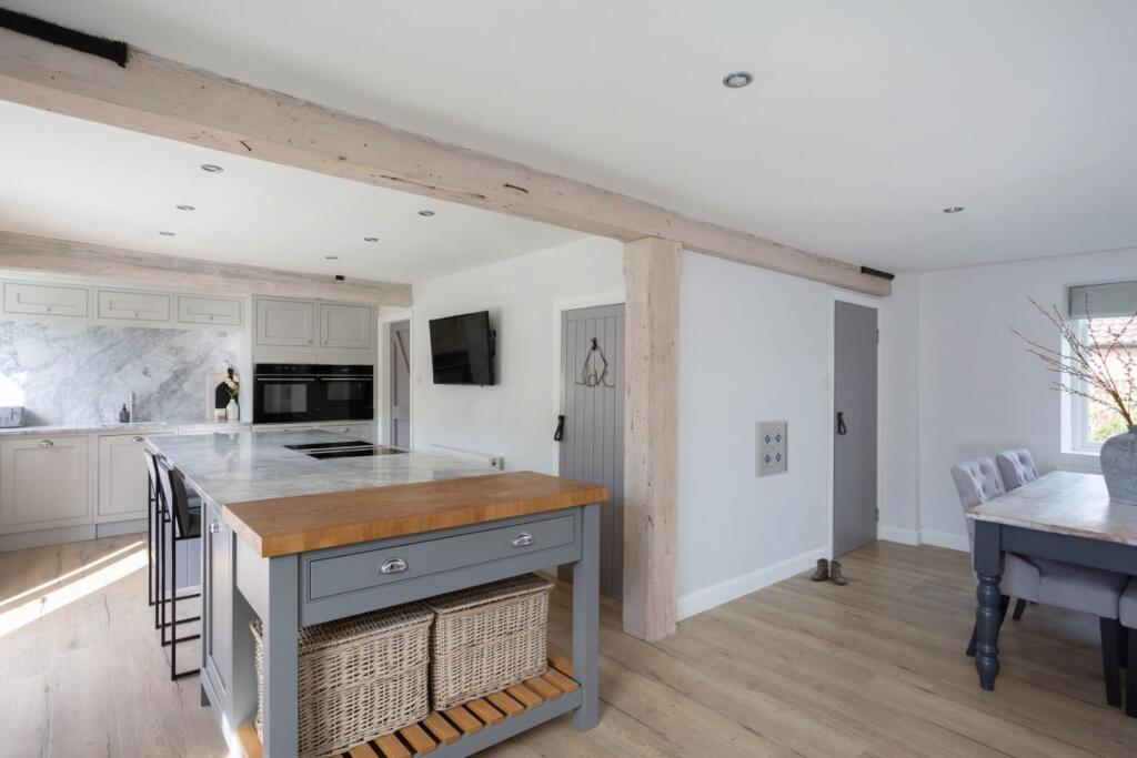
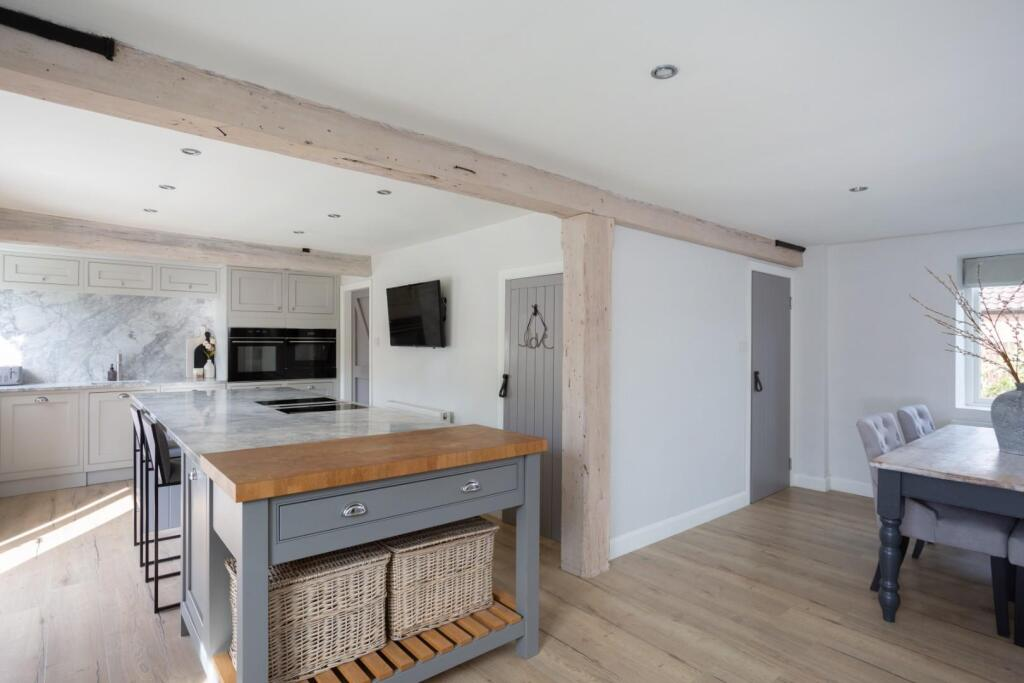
- boots [809,557,847,586]
- wall art [754,418,789,479]
